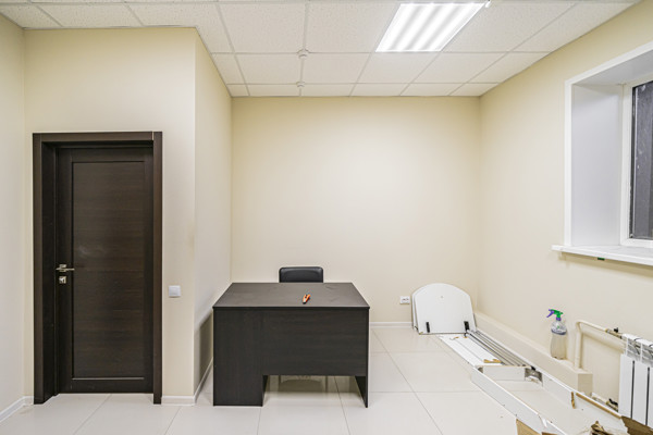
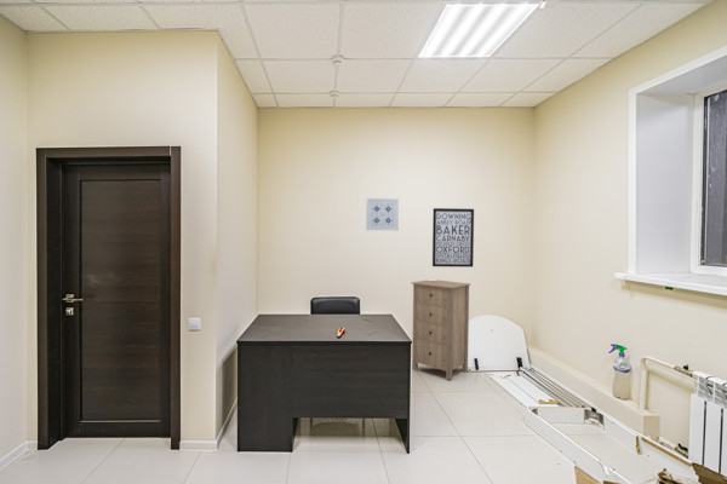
+ wall art [365,197,400,232]
+ storage cabinet [410,280,471,382]
+ wall art [431,207,475,269]
